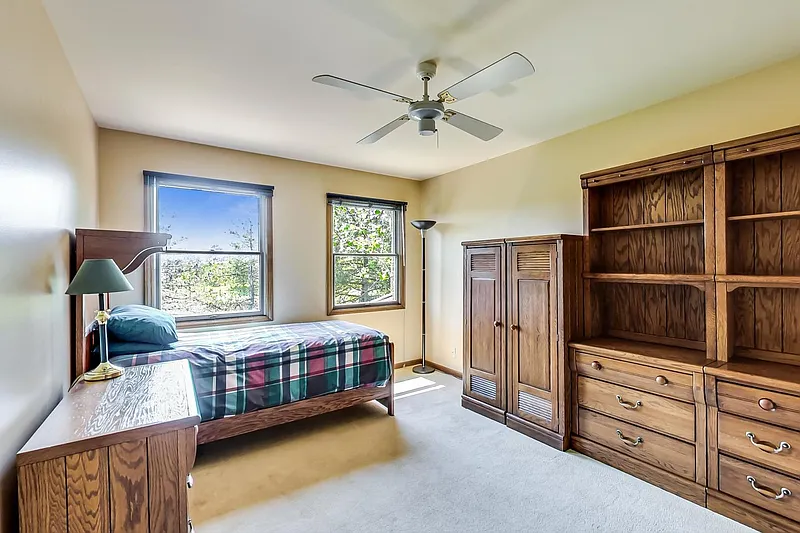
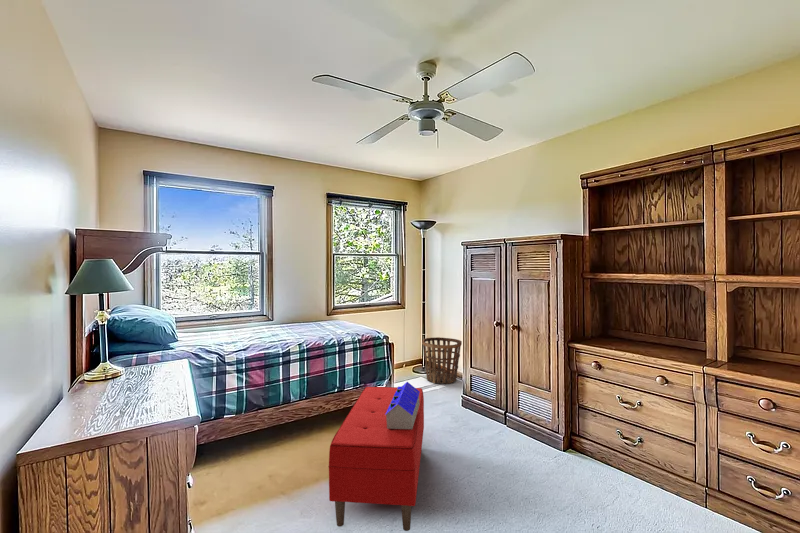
+ bench [327,386,425,532]
+ stack of books [385,381,420,429]
+ basket [421,336,463,385]
